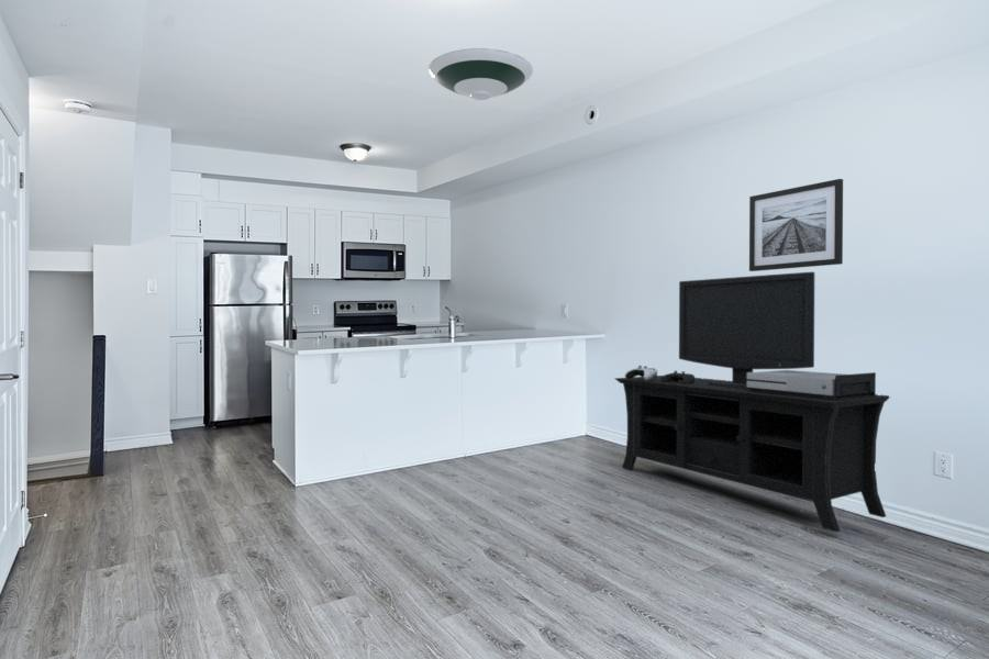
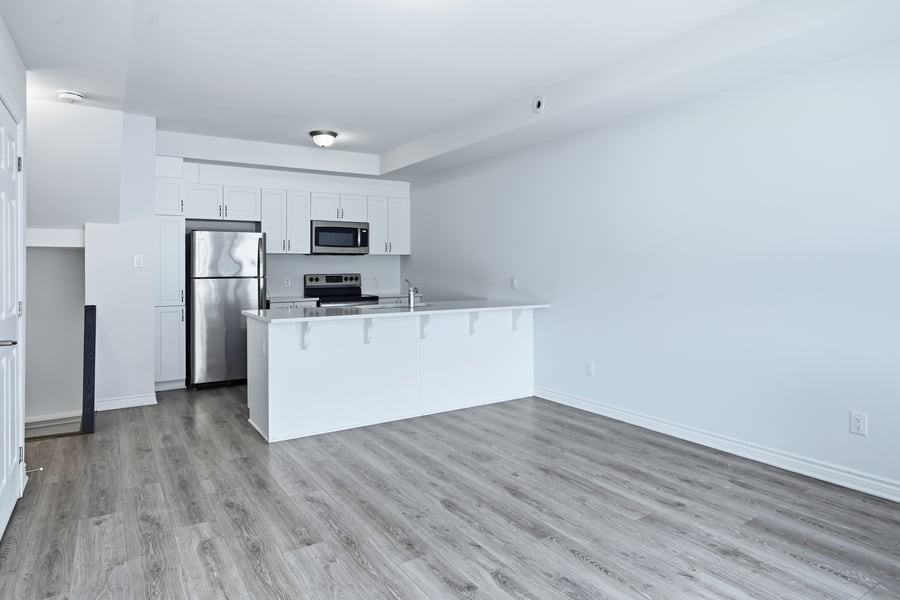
- media console [613,271,890,533]
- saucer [427,47,534,101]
- wall art [748,178,844,272]
